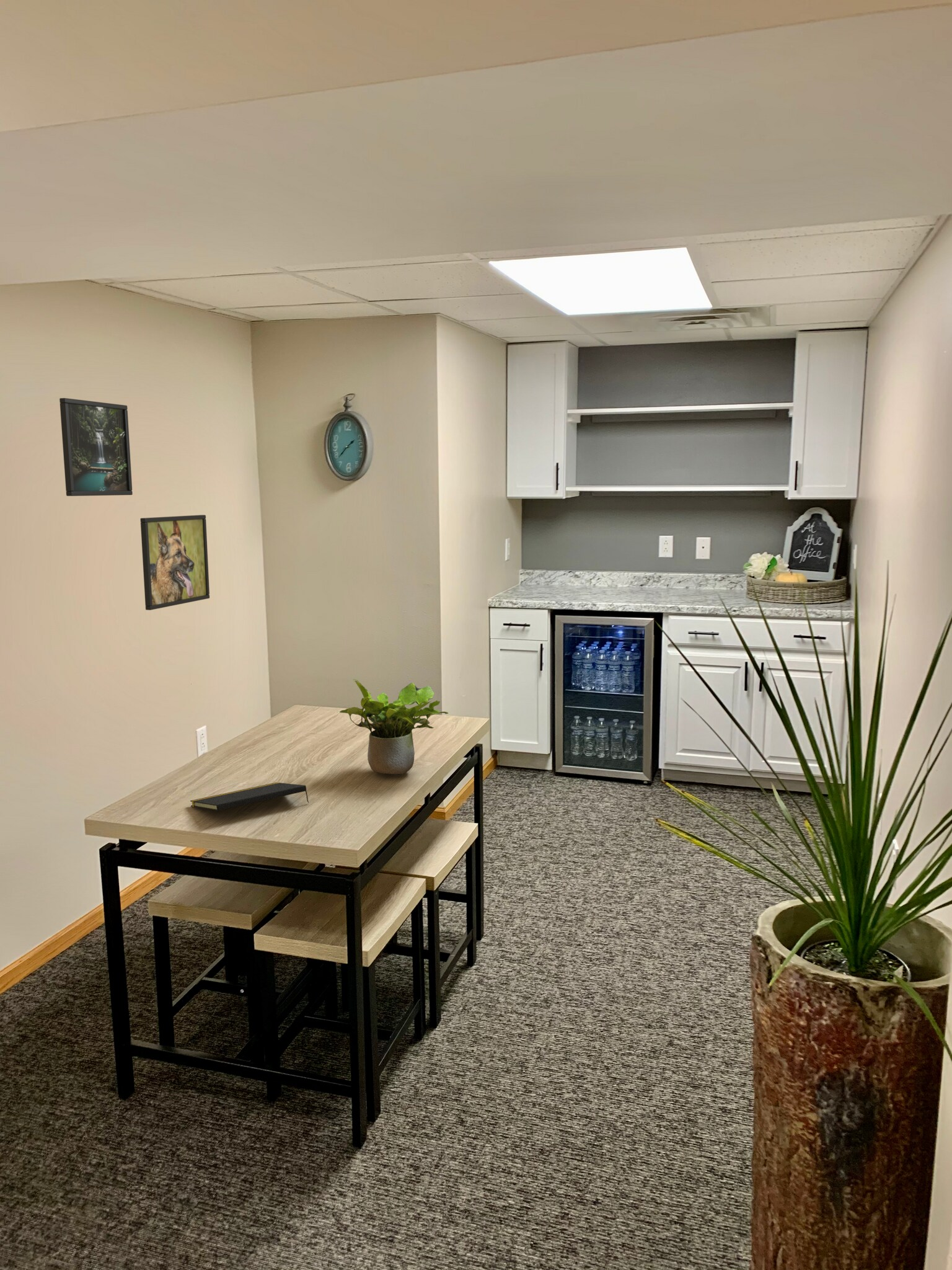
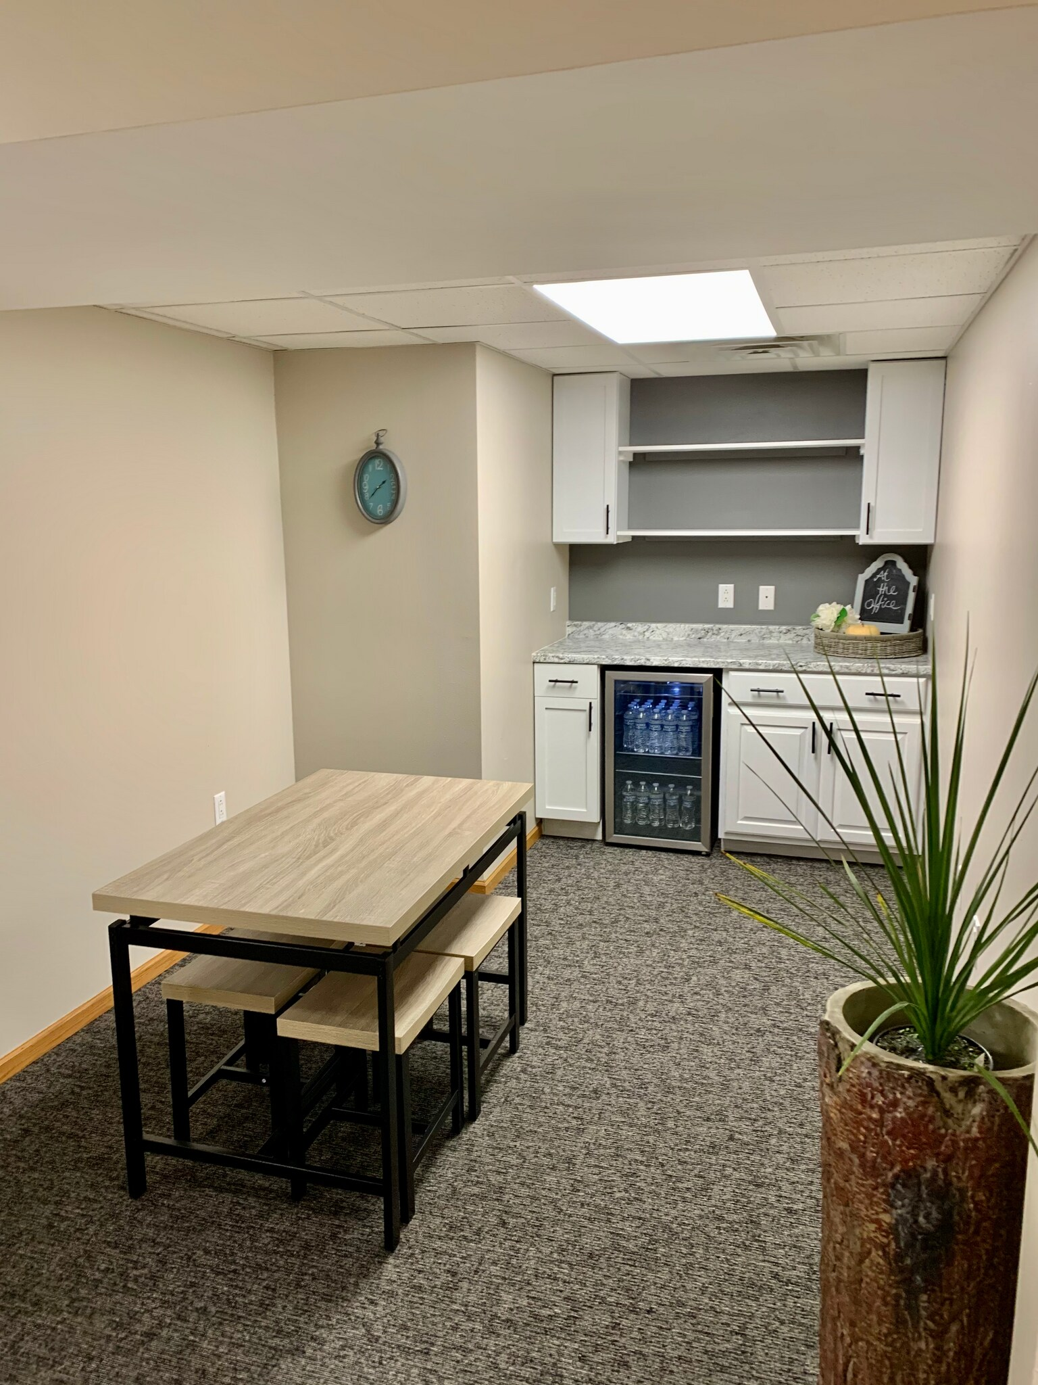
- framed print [59,397,133,497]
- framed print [140,514,210,611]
- notepad [190,782,309,812]
- potted plant [339,678,449,775]
